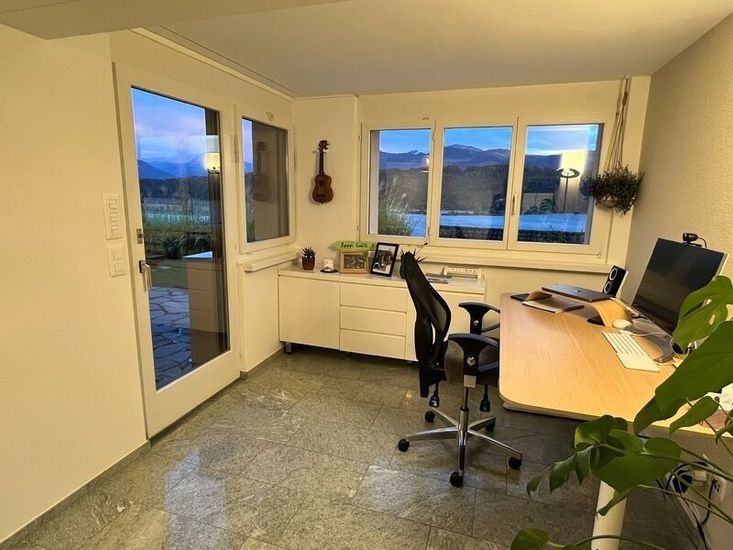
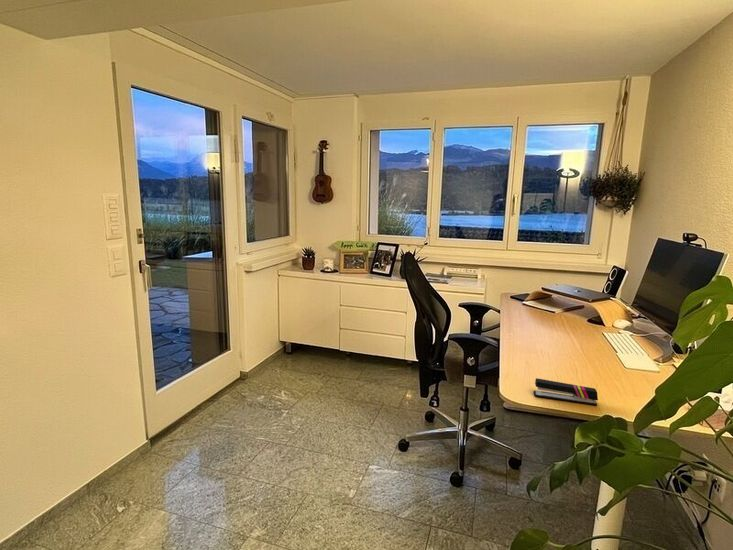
+ stapler [533,377,599,406]
